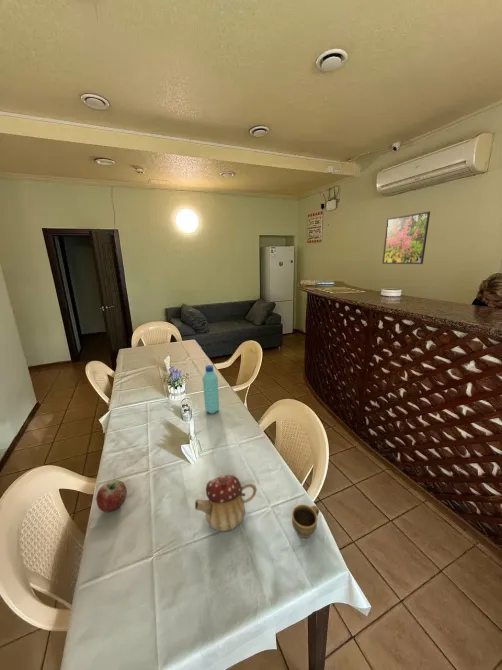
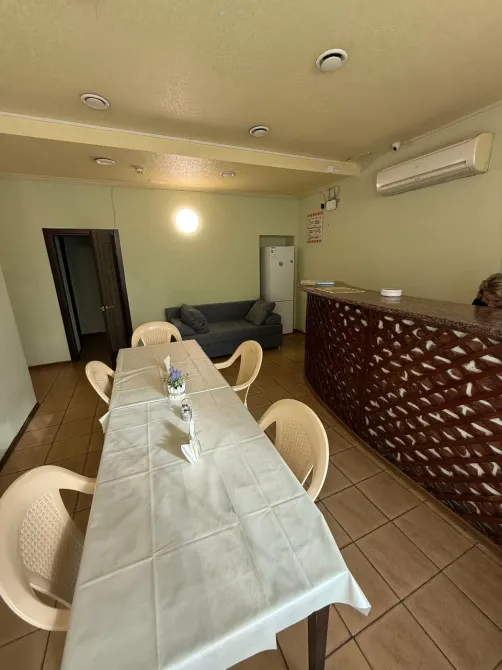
- water bottle [202,364,220,414]
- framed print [381,211,431,265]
- apple [95,479,128,513]
- cup [291,504,320,539]
- teapot [194,474,258,533]
